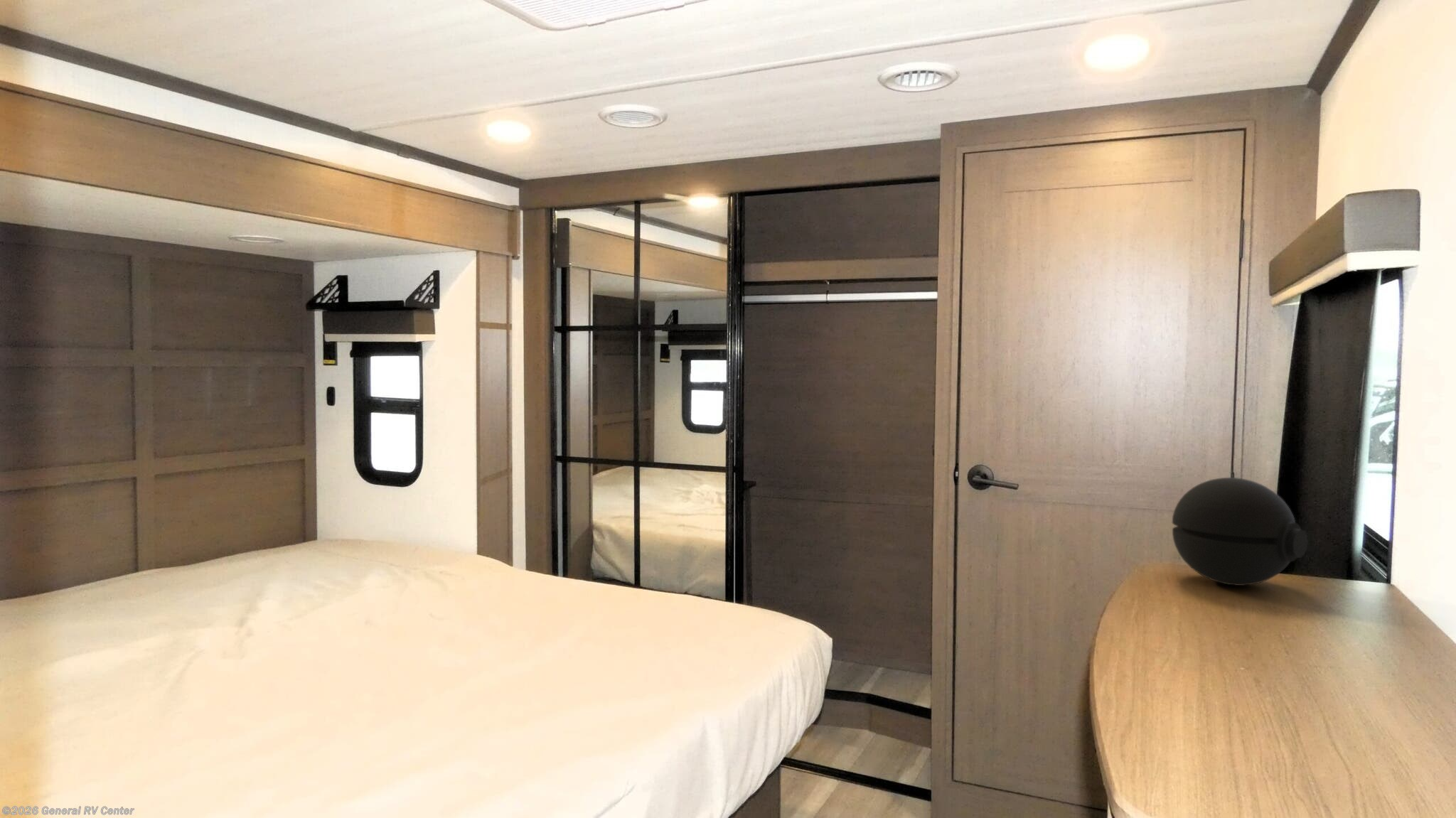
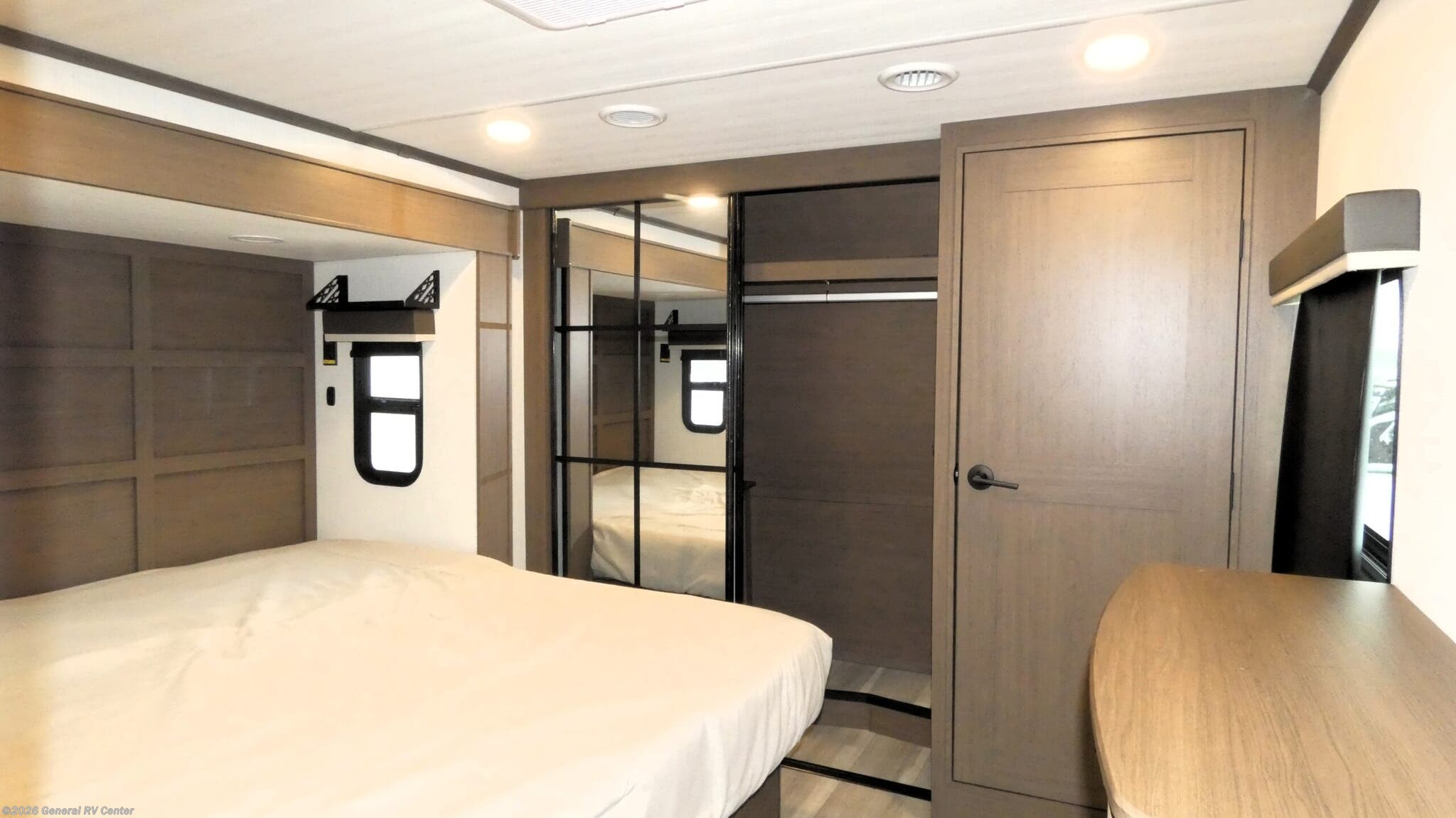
- decorative orb [1172,477,1309,586]
